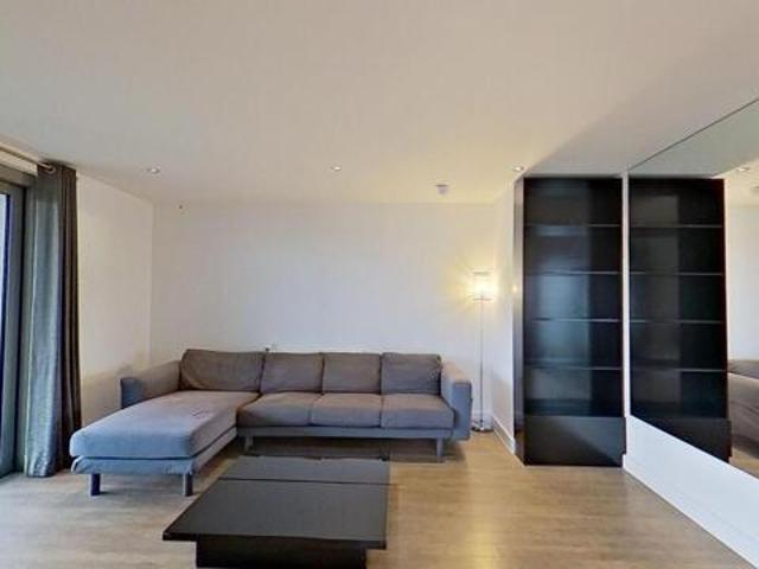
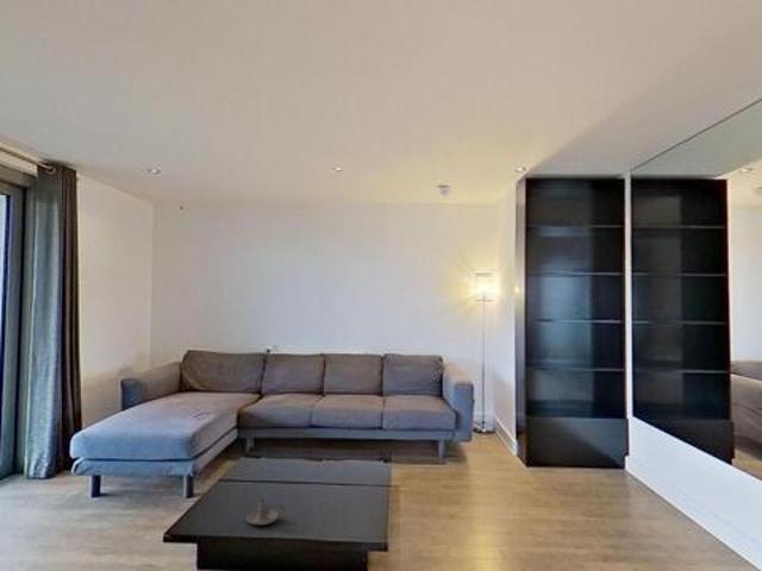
+ candle holder [245,497,287,526]
